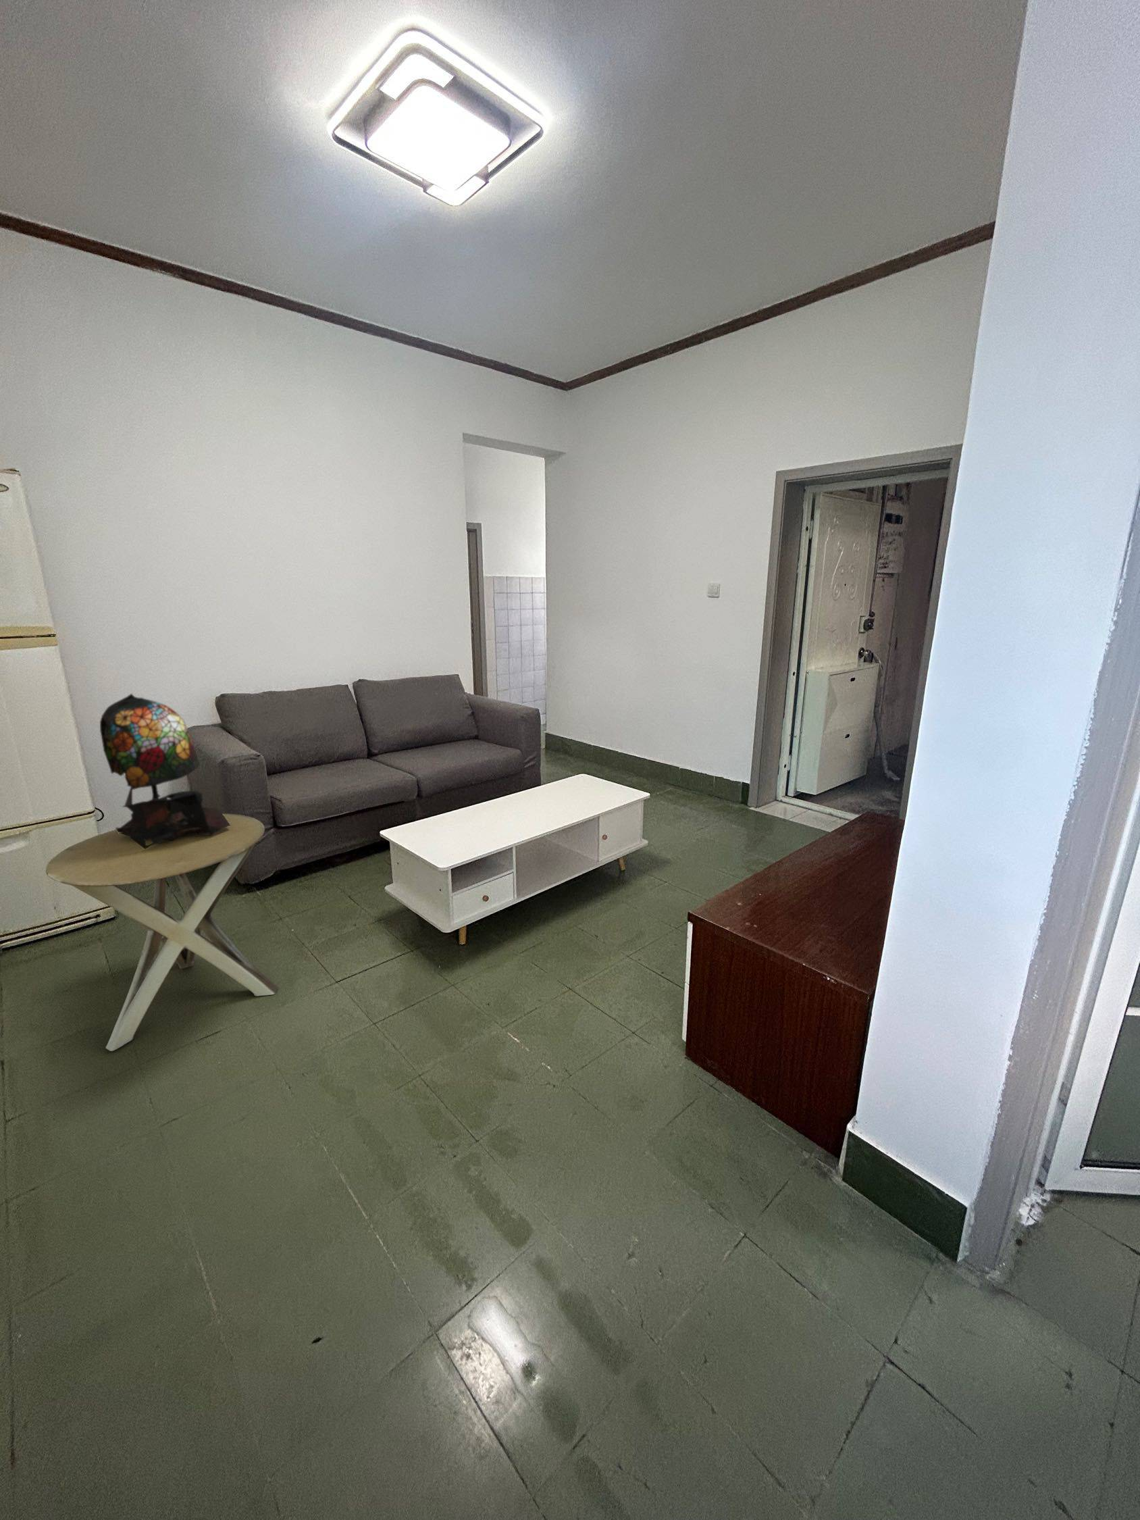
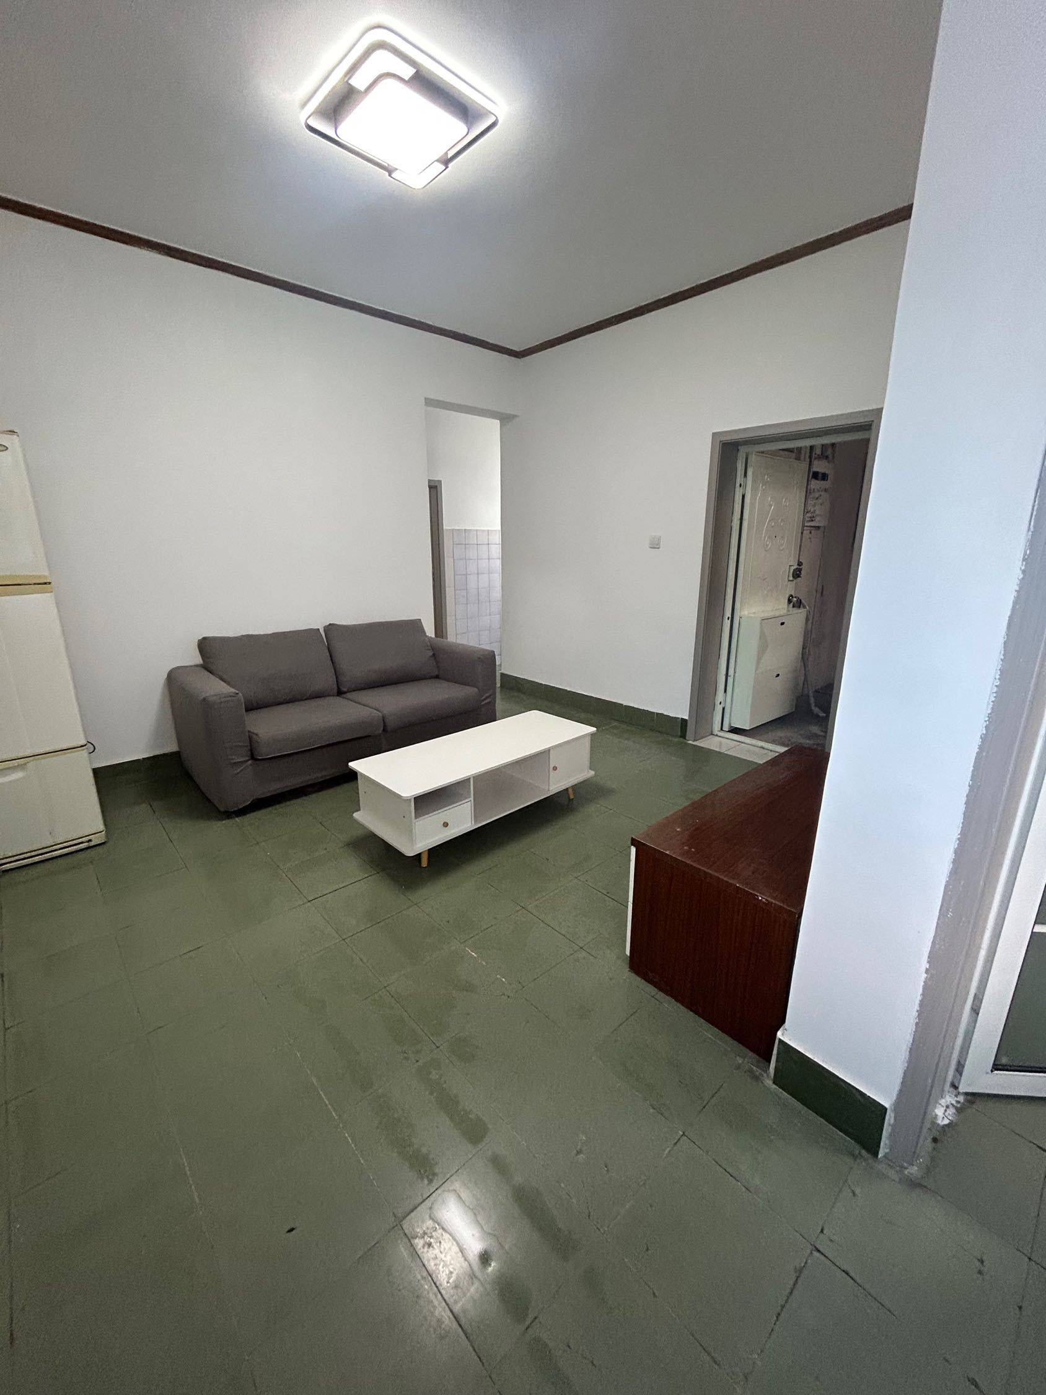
- table lamp [99,694,230,849]
- side table [46,812,279,1052]
